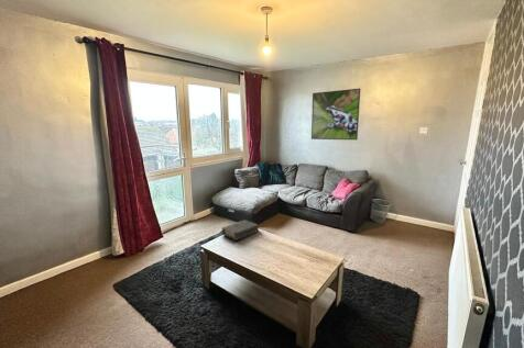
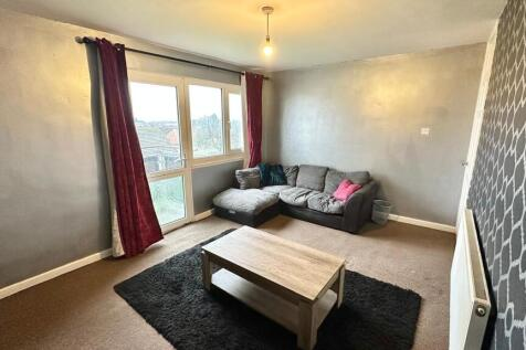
- book [221,218,260,242]
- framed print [310,88,361,141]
